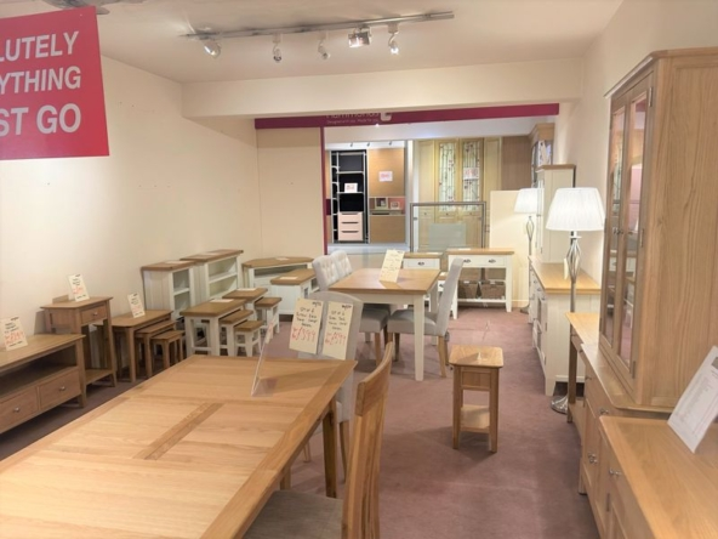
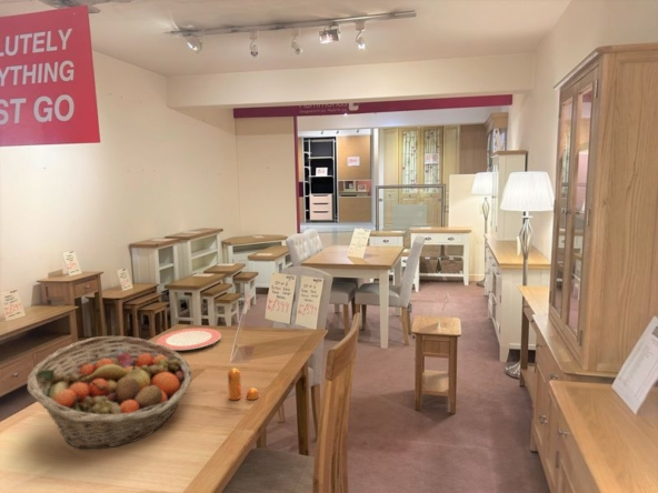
+ pepper shaker [227,368,260,401]
+ fruit basket [26,335,193,450]
+ plate [156,328,222,351]
